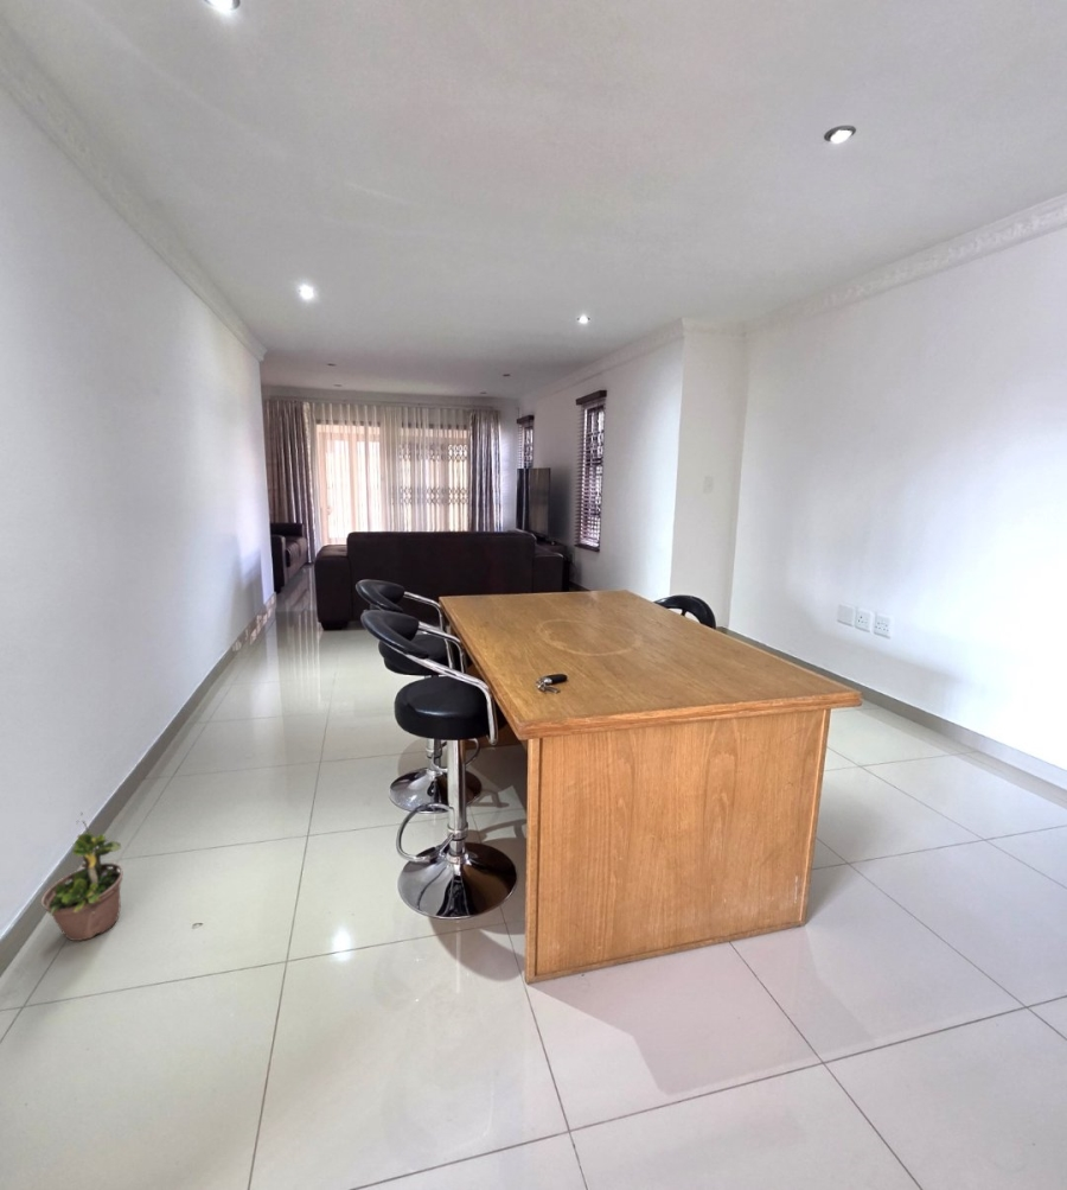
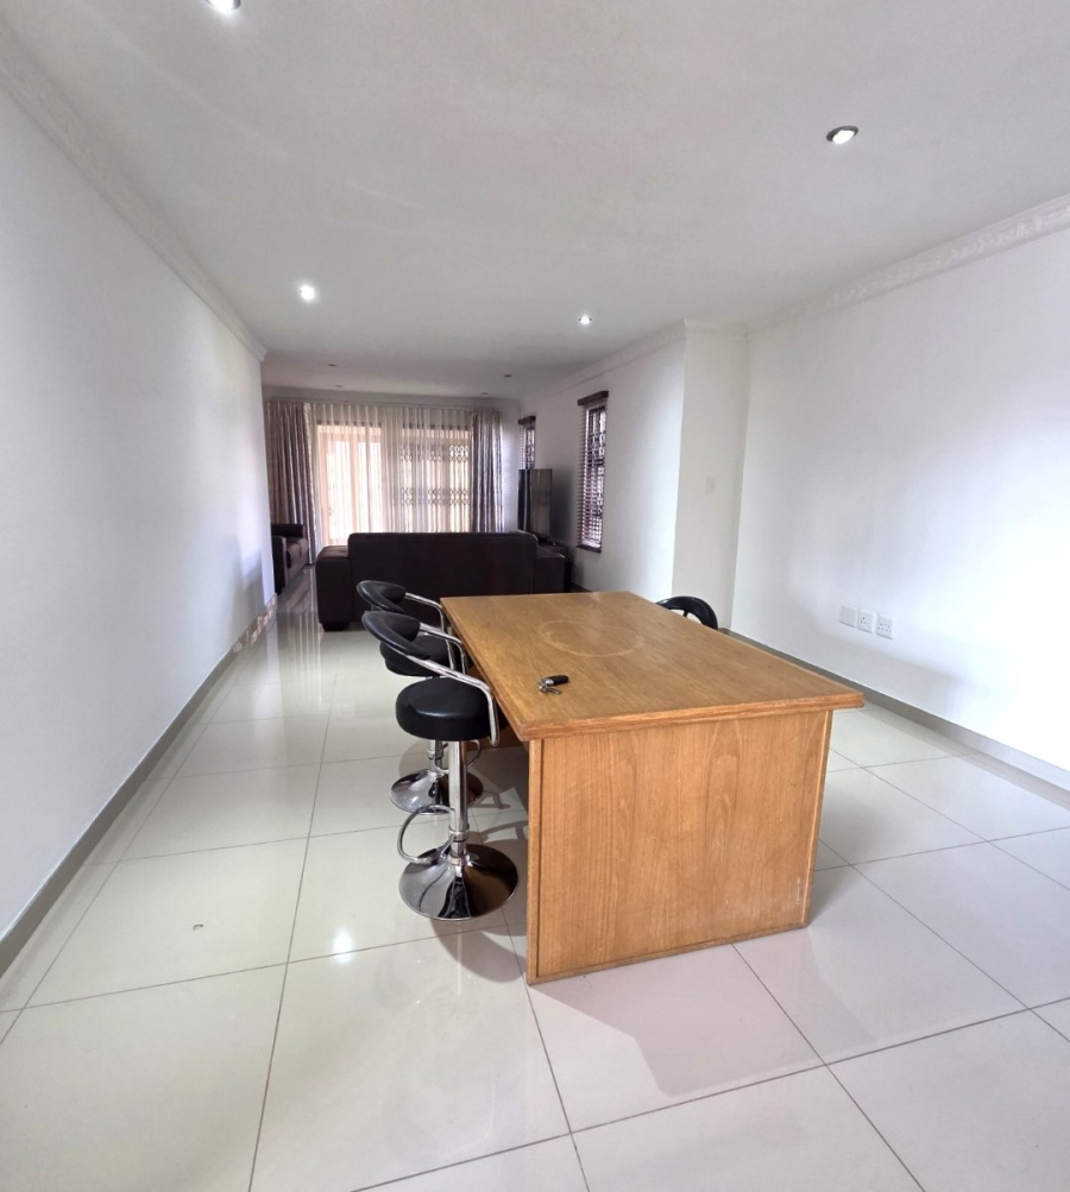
- potted plant [40,812,124,942]
